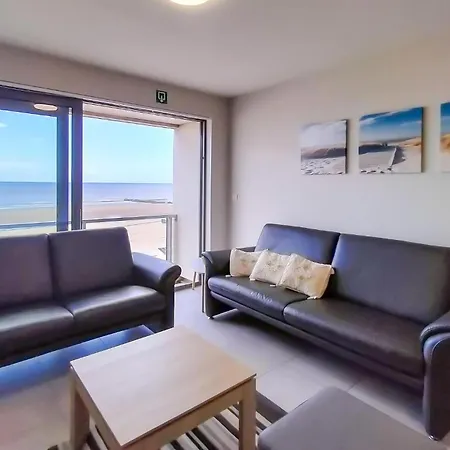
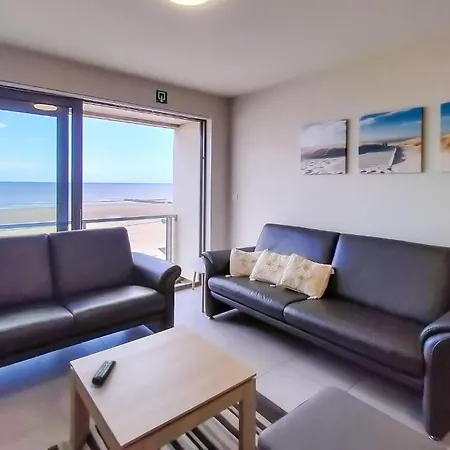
+ remote control [91,360,117,386]
